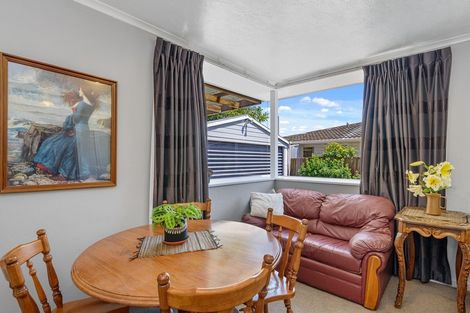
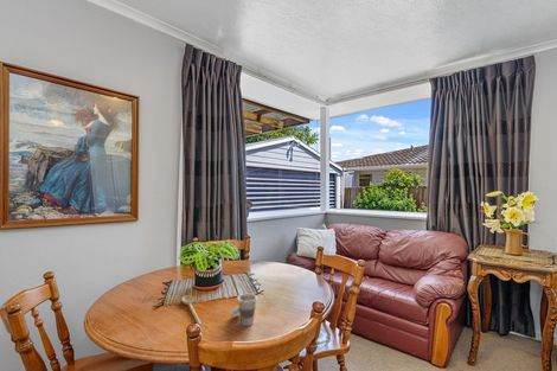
+ cup [229,293,258,327]
+ spoon [181,294,203,327]
